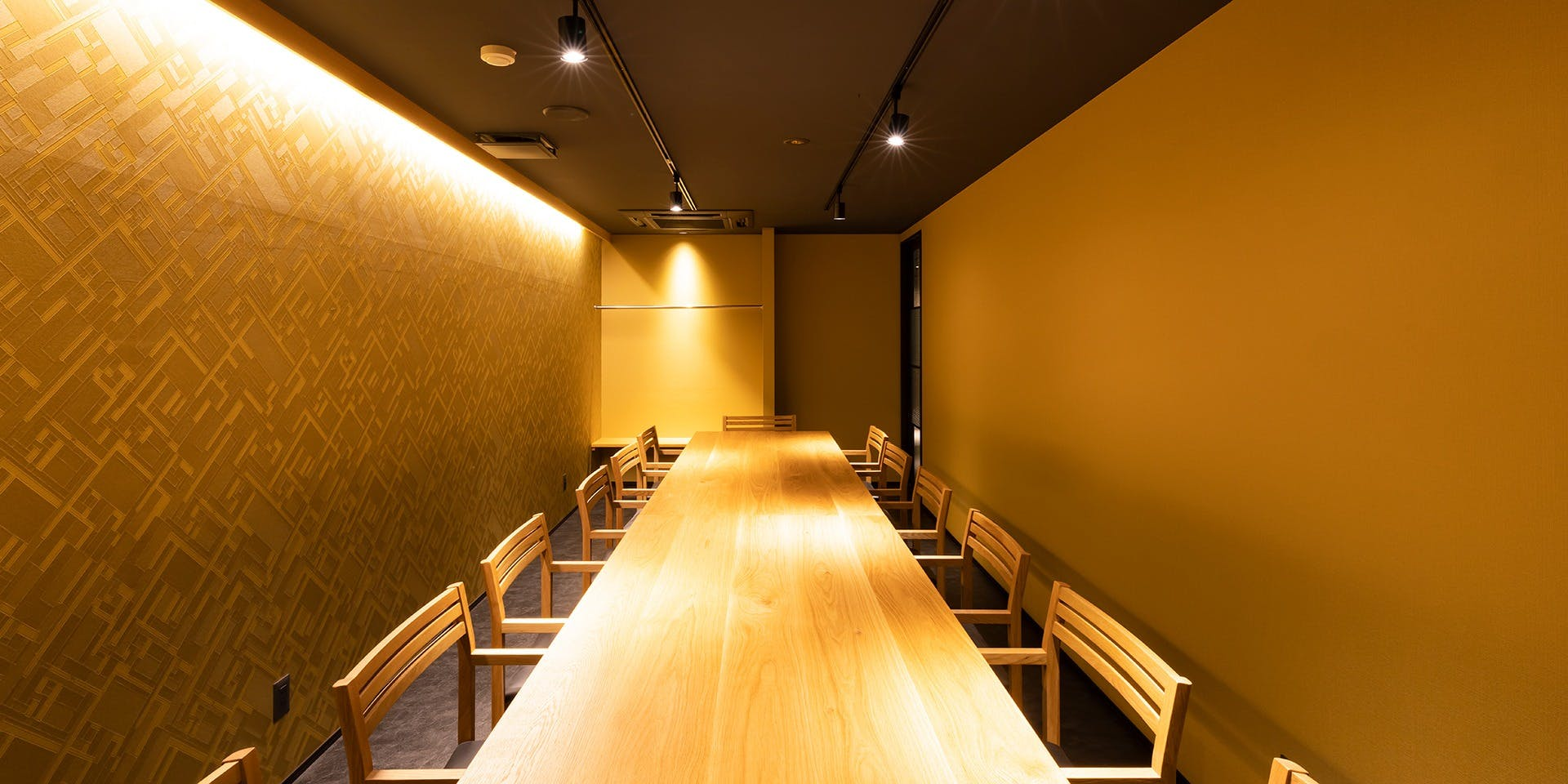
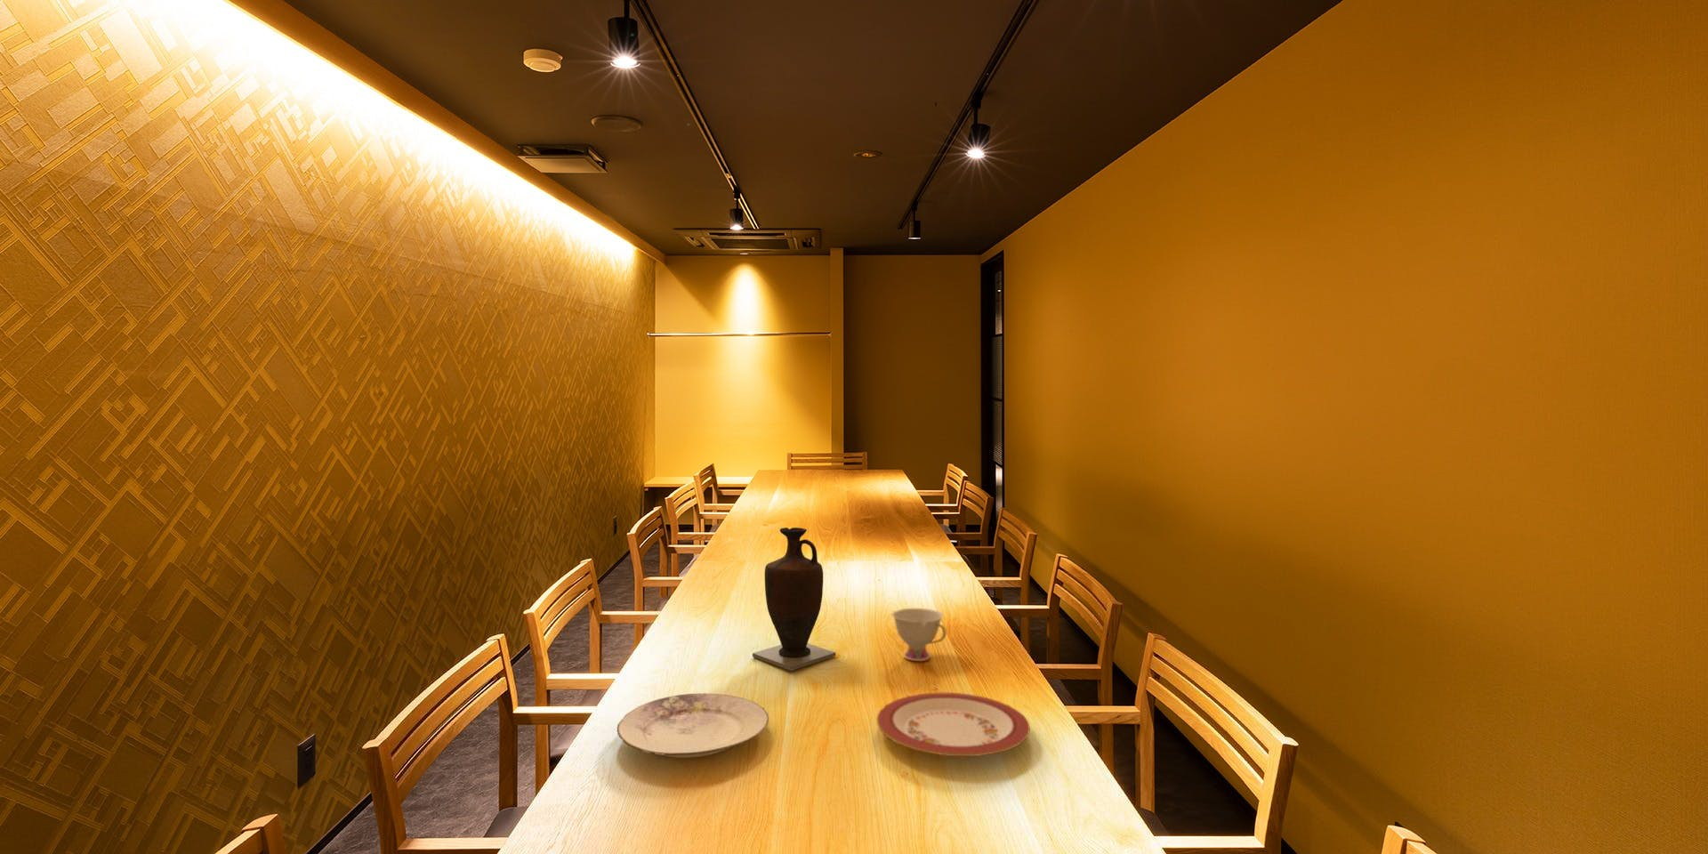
+ plate [617,692,769,759]
+ plate [876,692,1032,757]
+ teacup [890,608,948,662]
+ vase [752,526,837,672]
